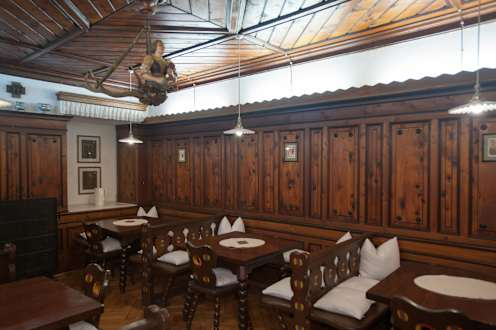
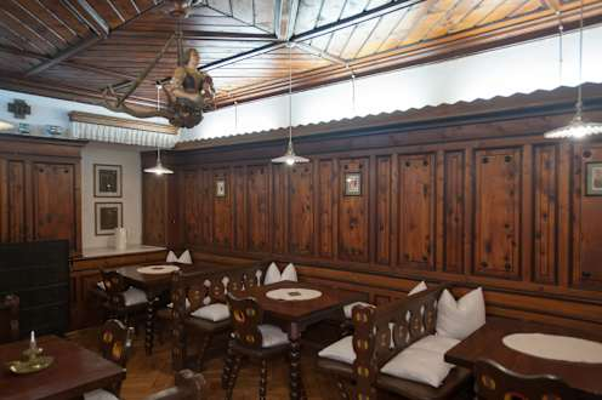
+ candle holder [4,332,55,375]
